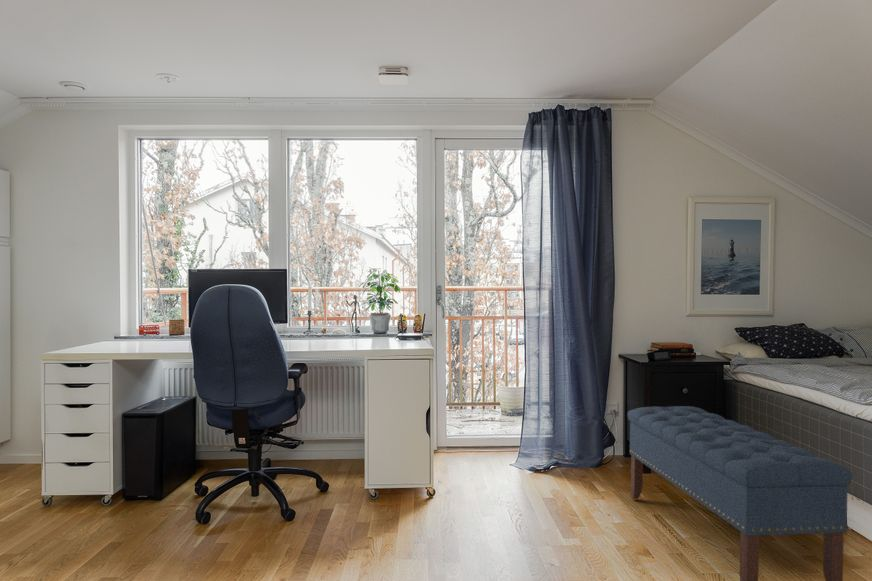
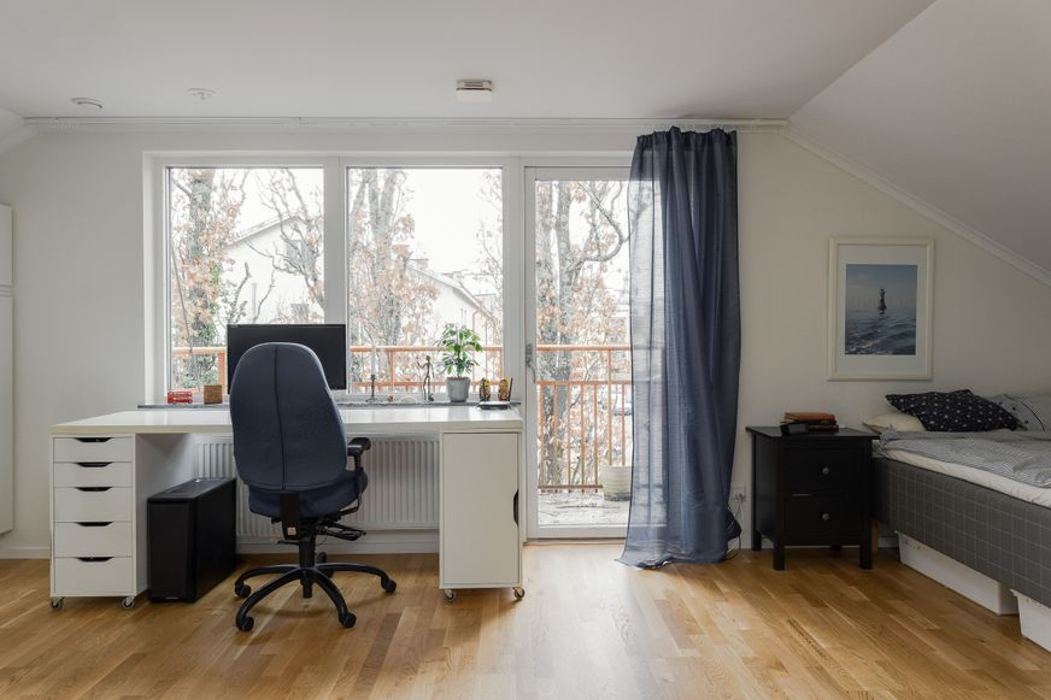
- bench [627,405,853,581]
